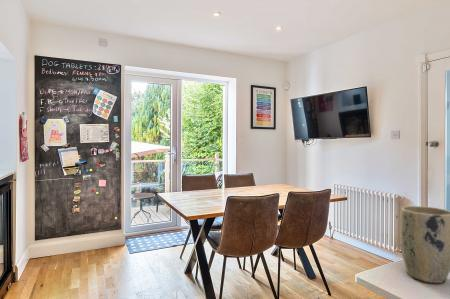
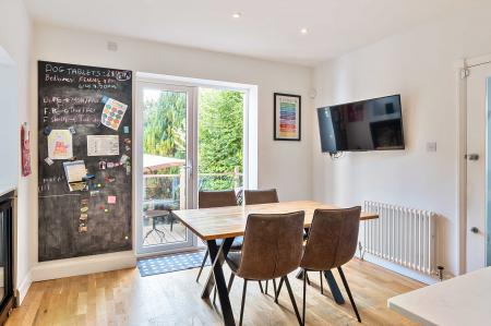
- plant pot [399,205,450,284]
